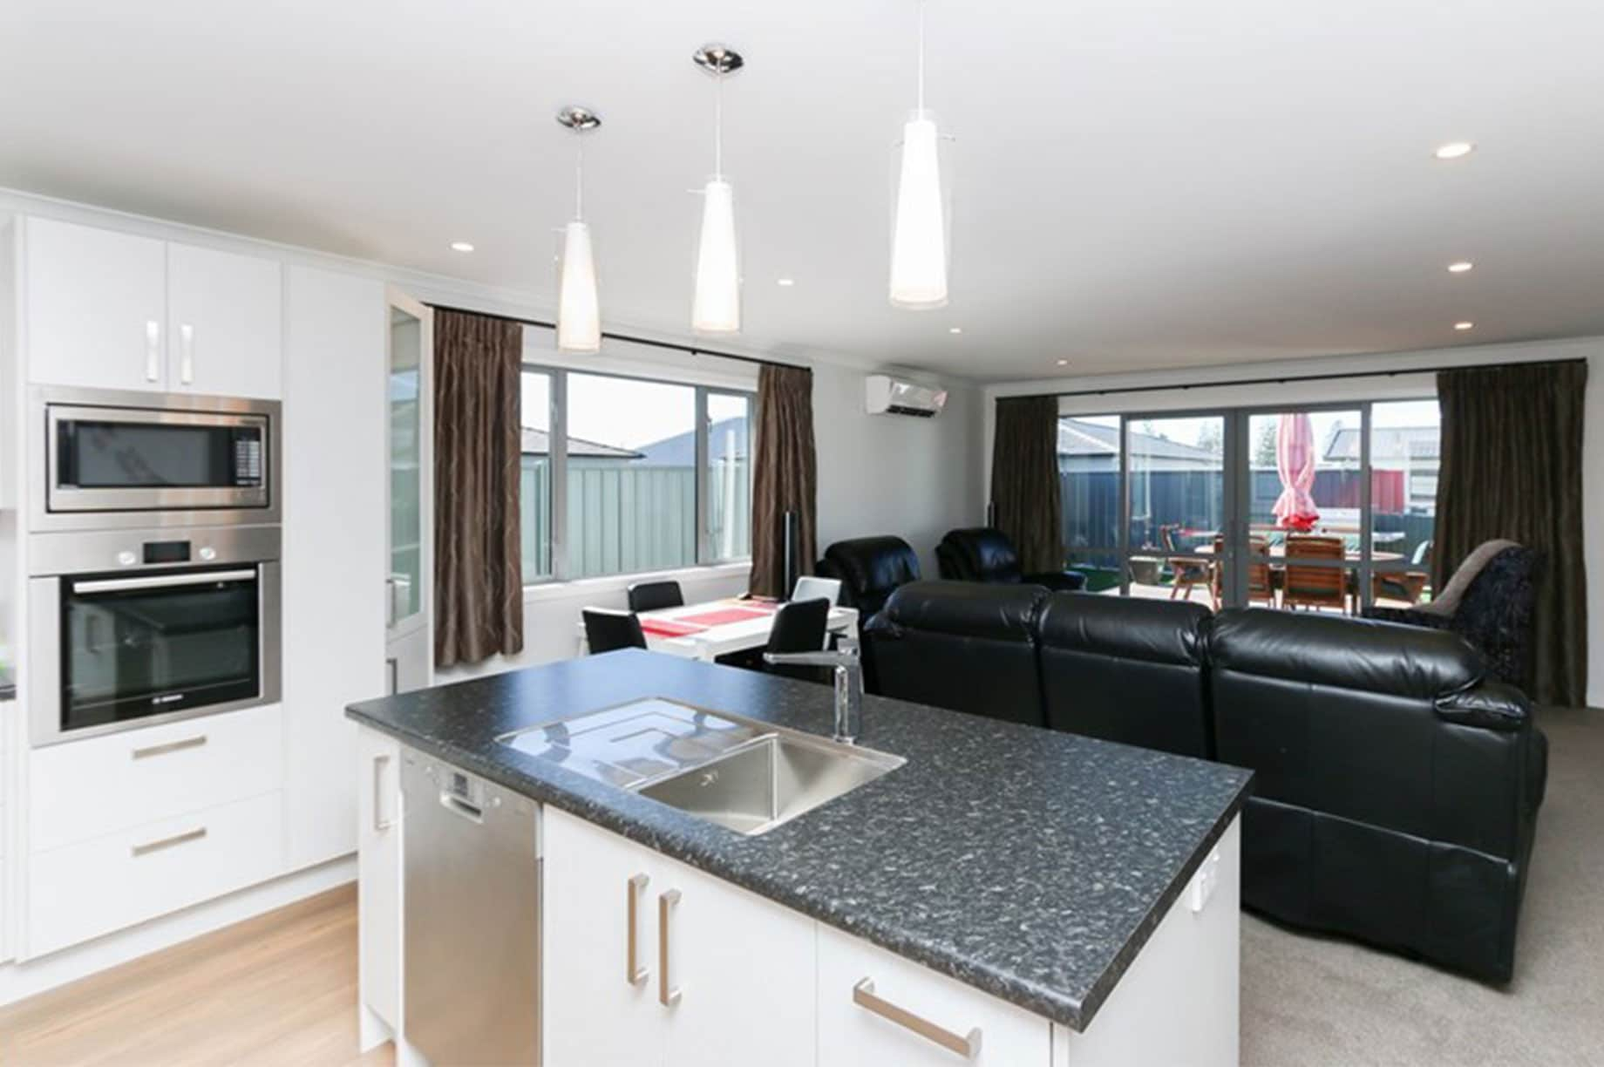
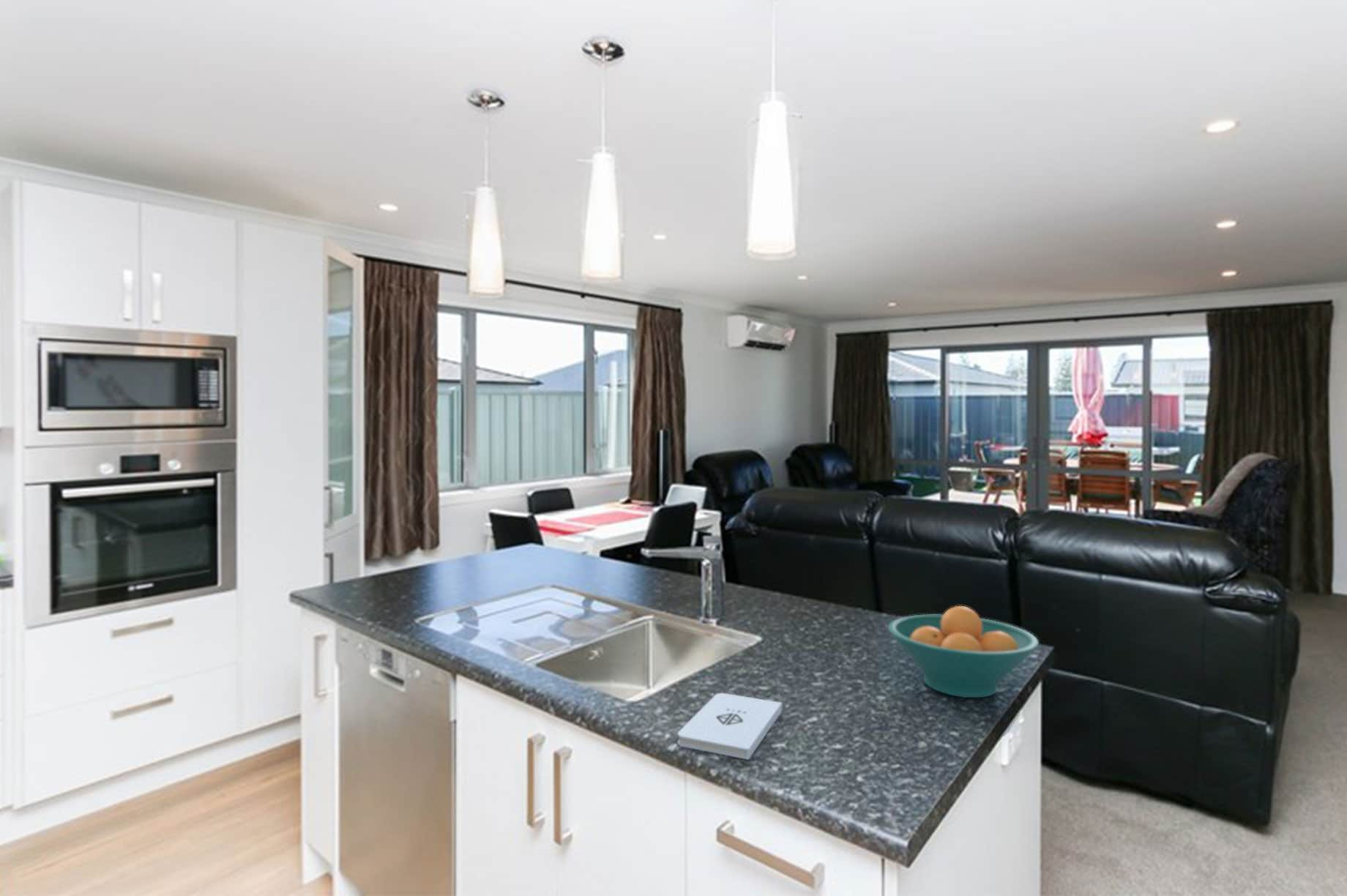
+ fruit bowl [887,605,1040,698]
+ notepad [677,692,783,761]
